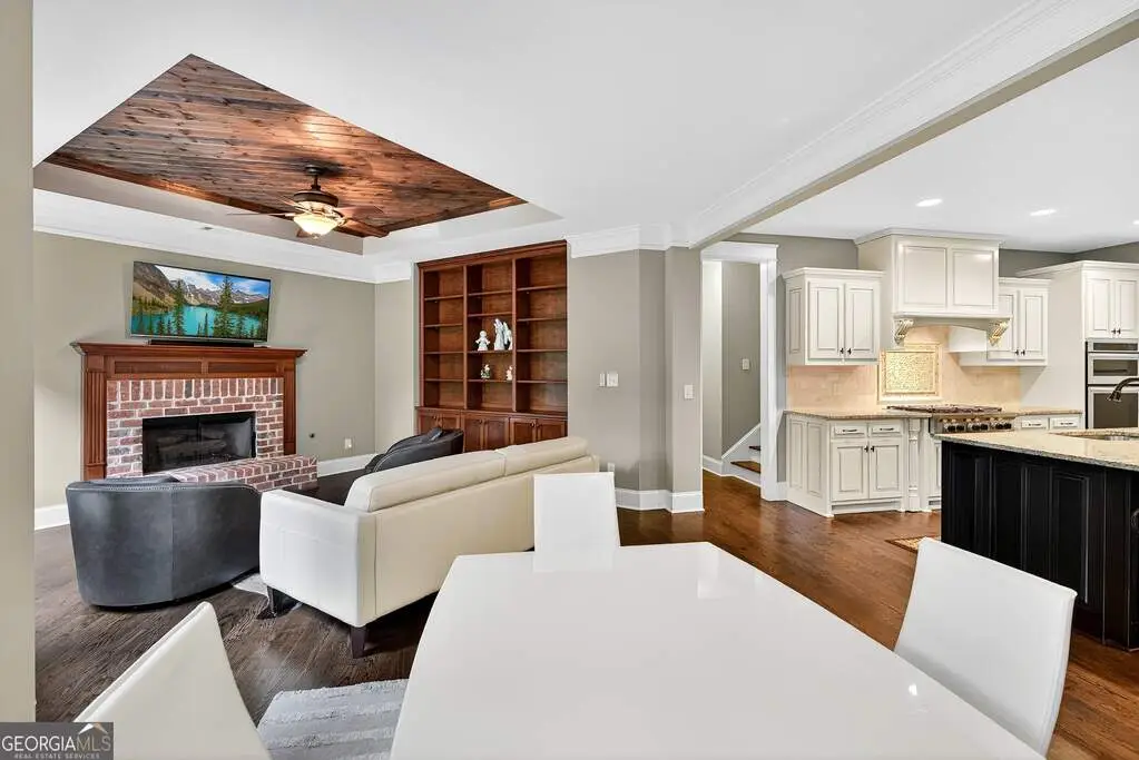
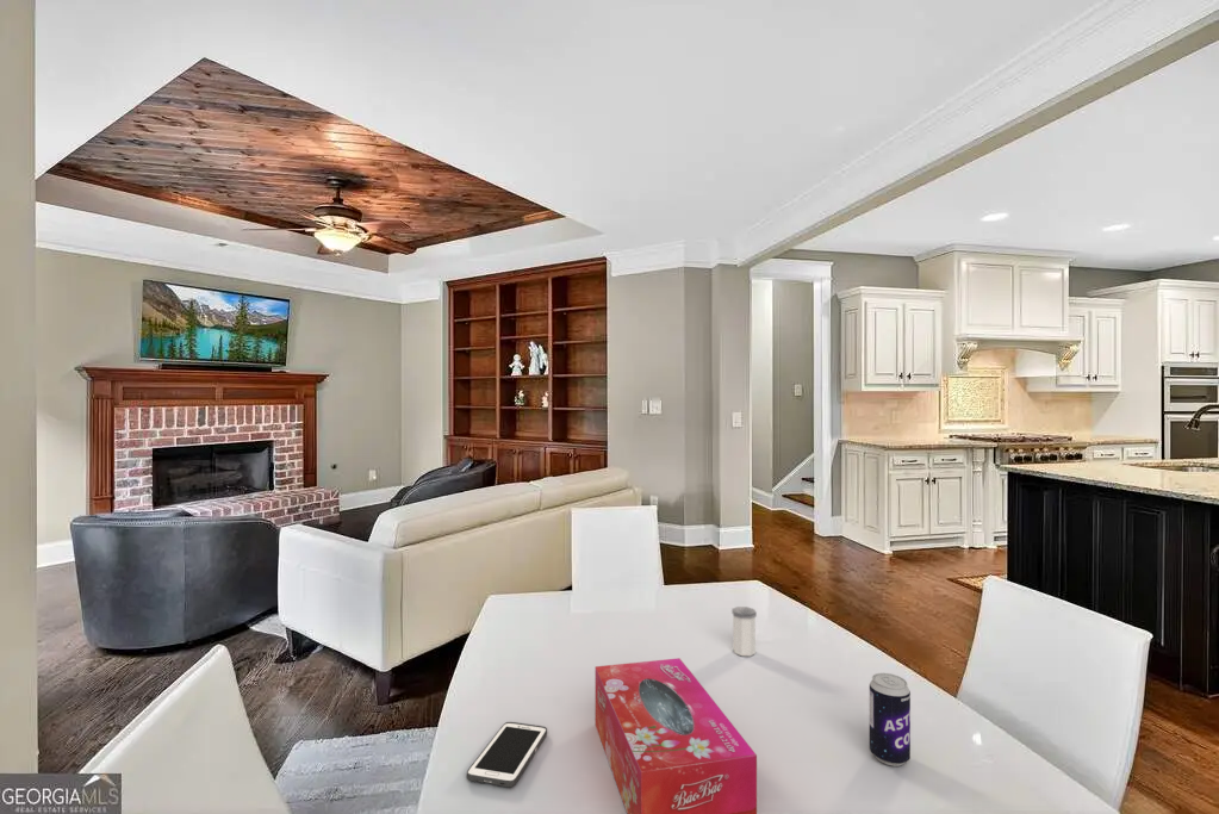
+ tissue box [595,657,758,814]
+ cell phone [465,721,548,788]
+ beverage can [869,672,912,768]
+ salt shaker [730,605,758,657]
